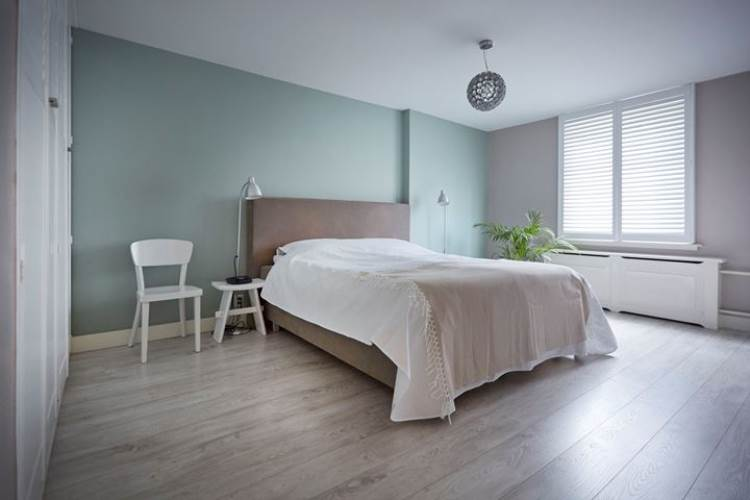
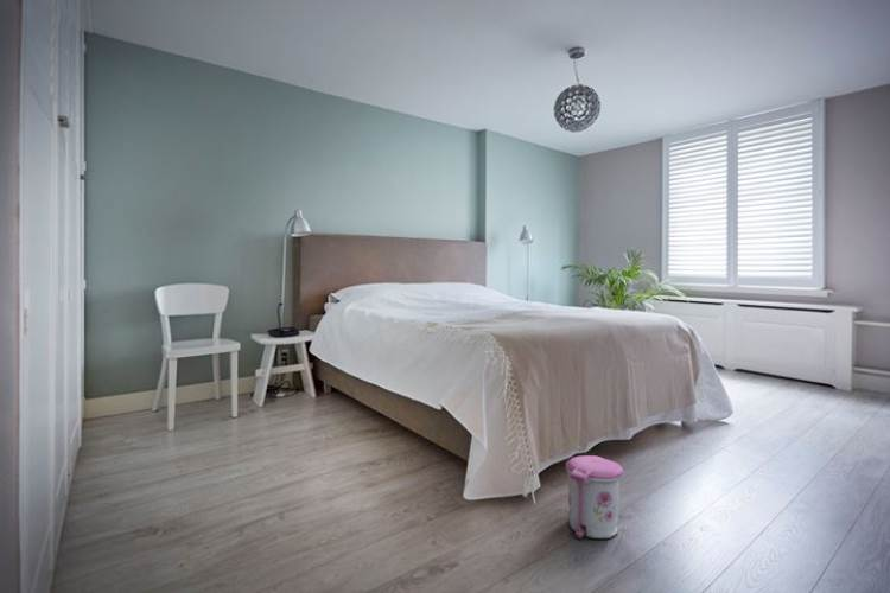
+ trash can [565,454,625,540]
